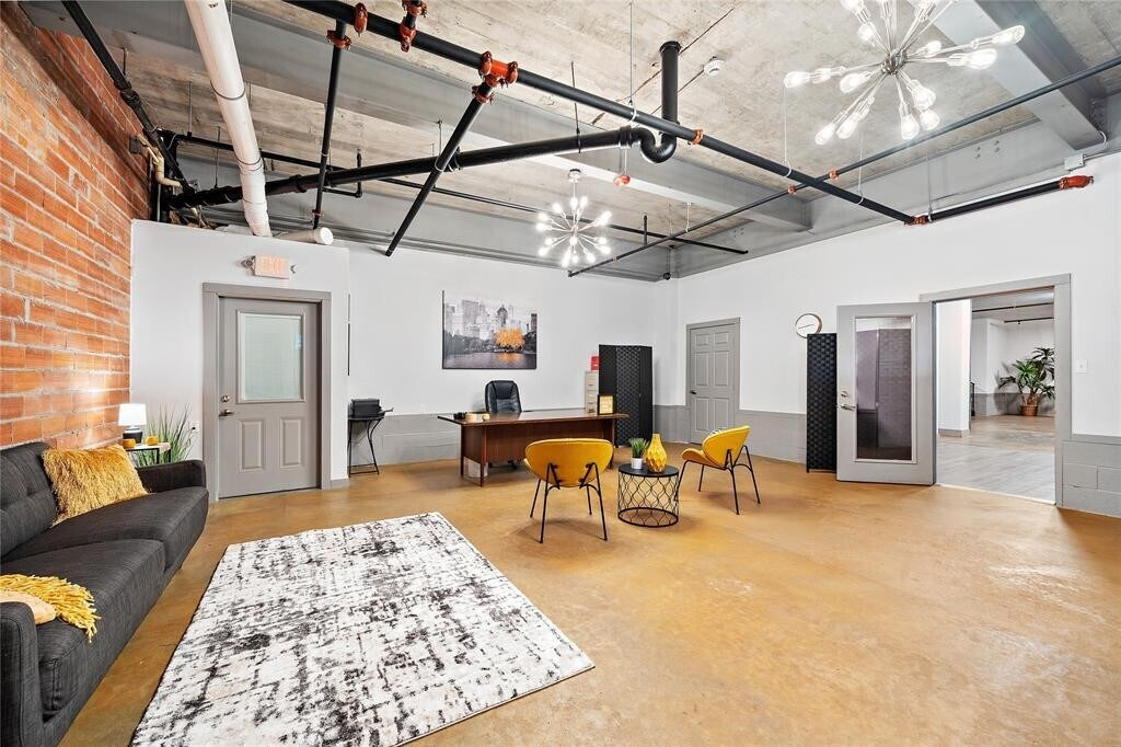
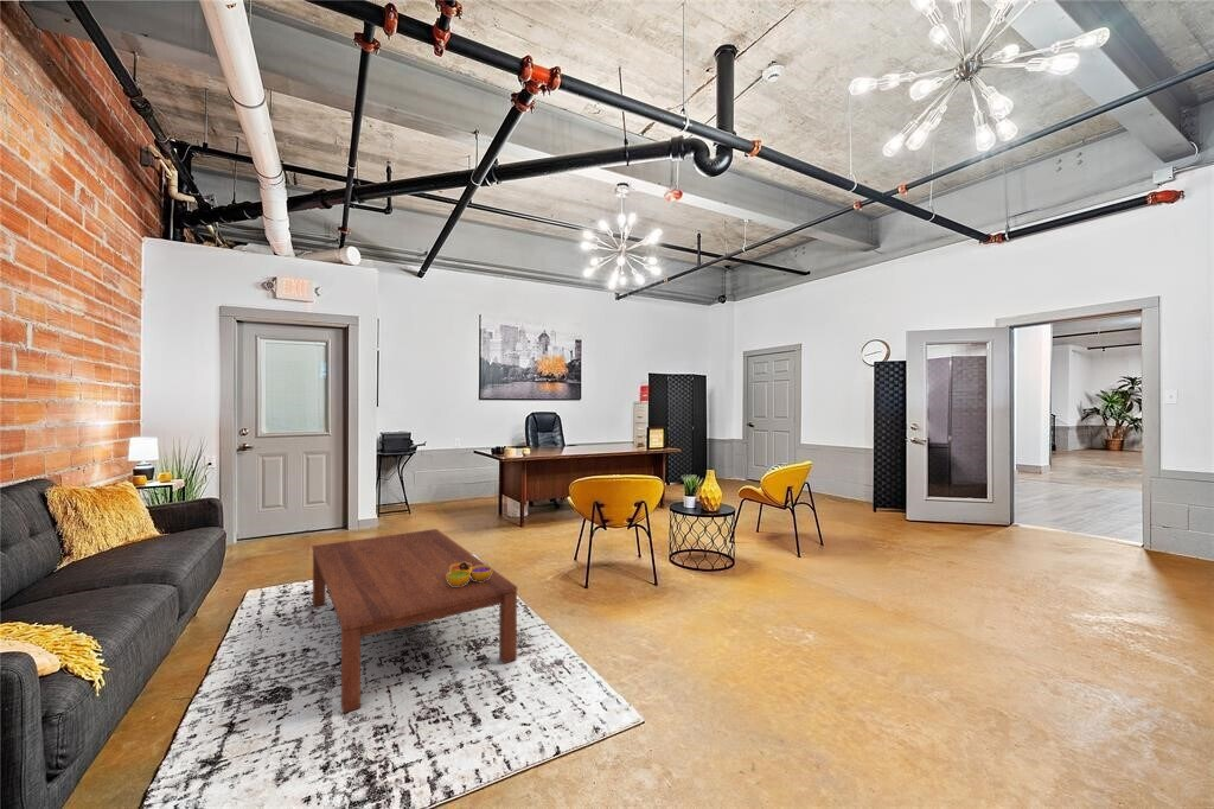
+ decorative bowl [447,562,493,586]
+ coffee table [312,528,518,714]
